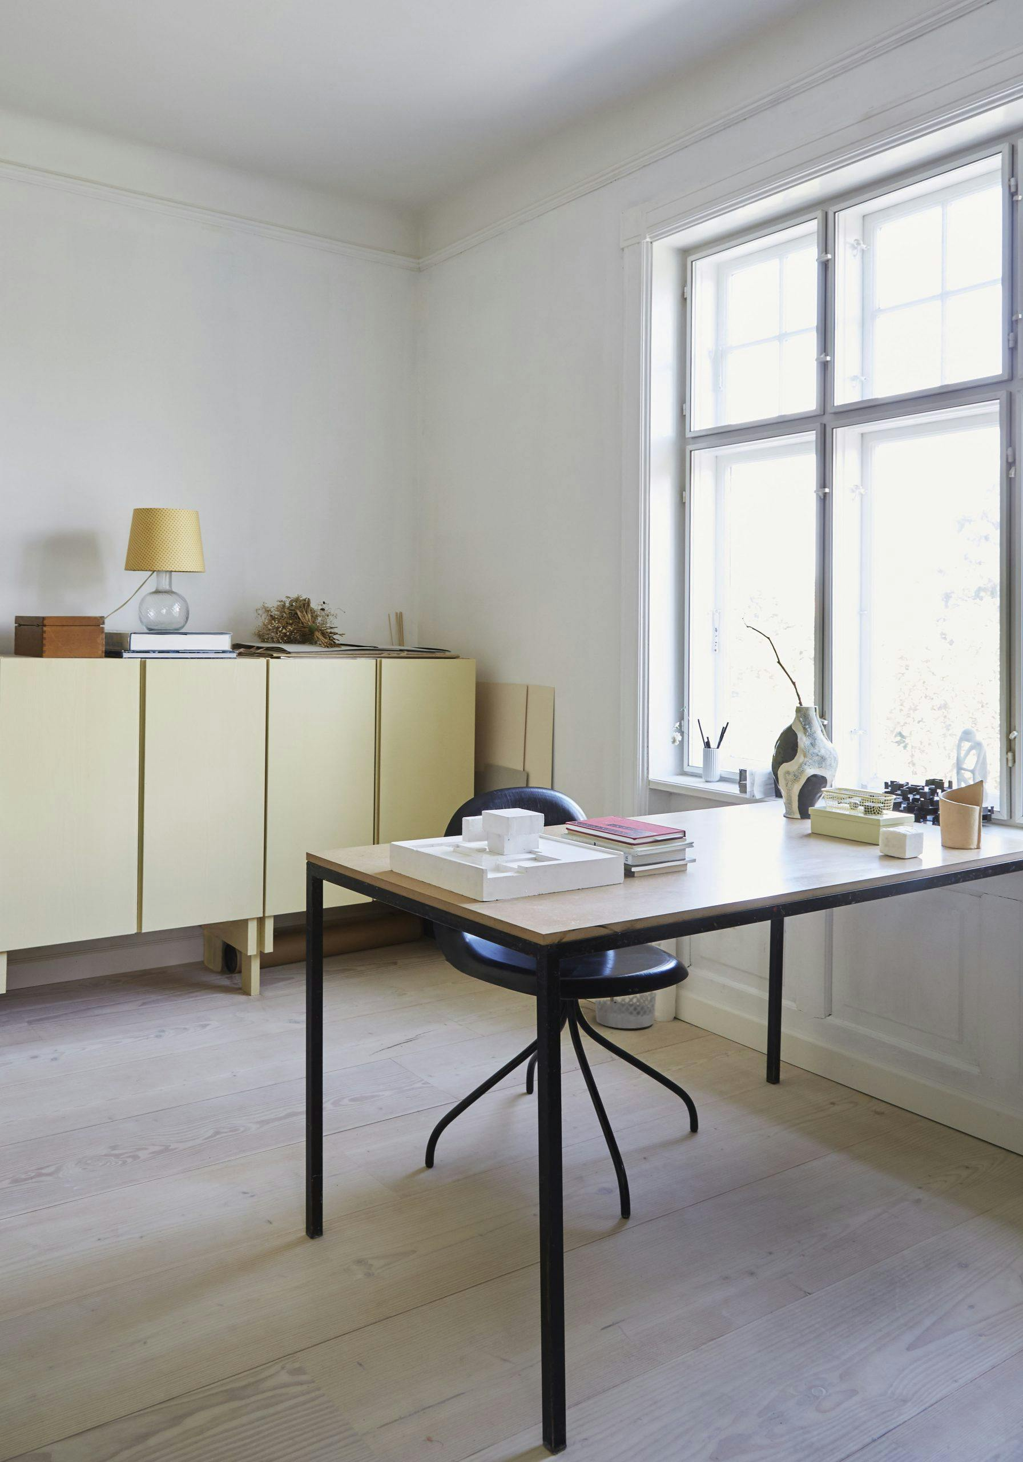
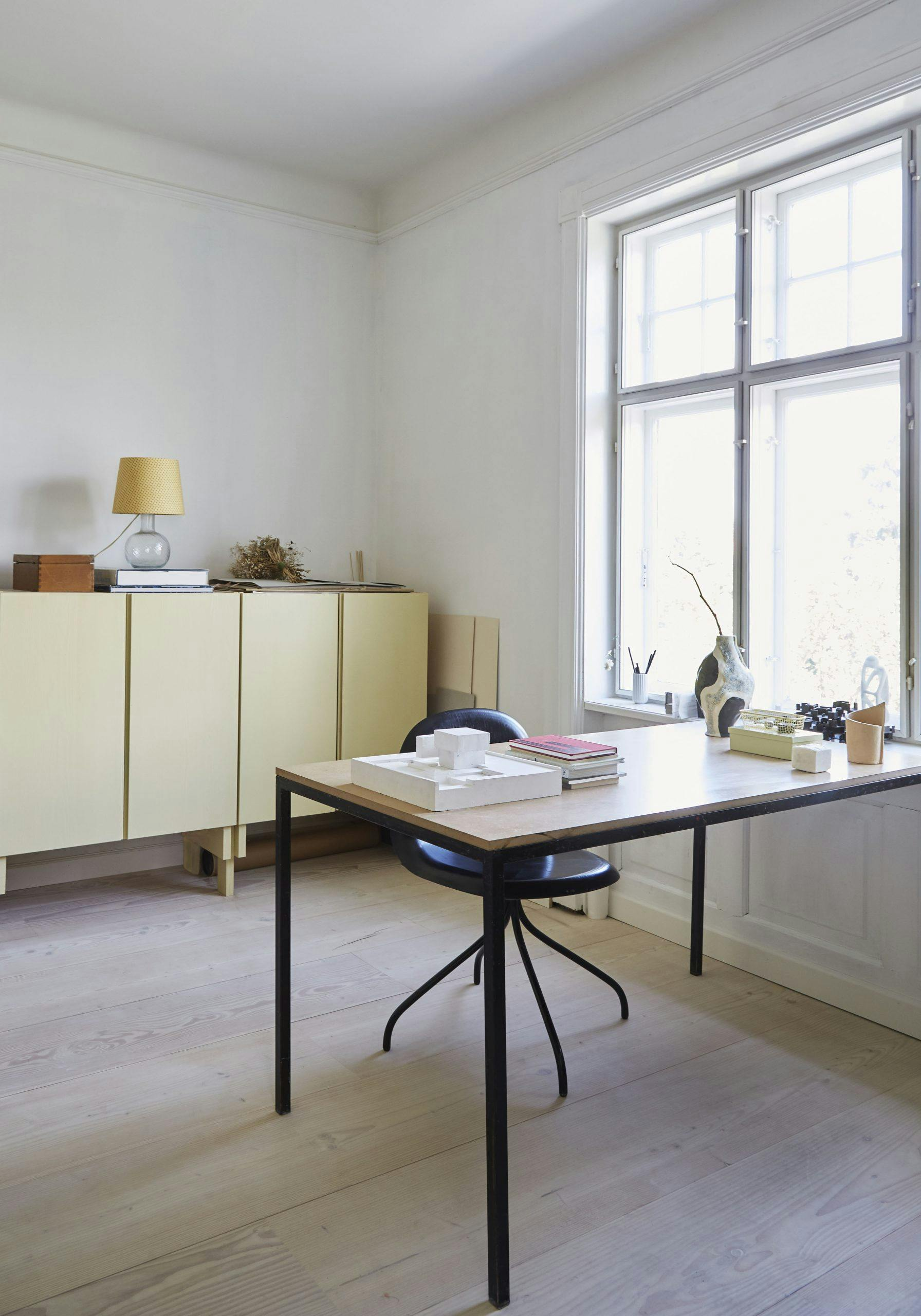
- wastebasket [594,942,662,1029]
